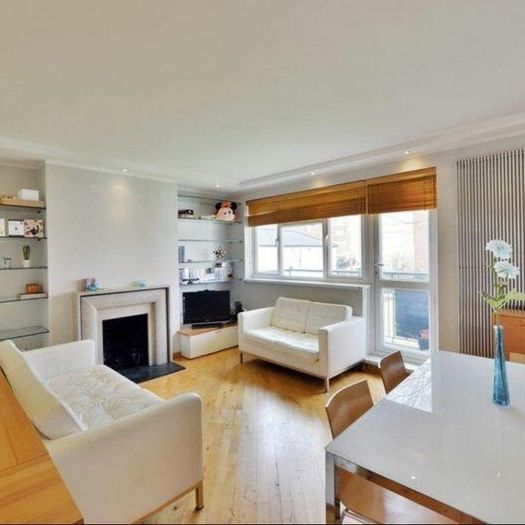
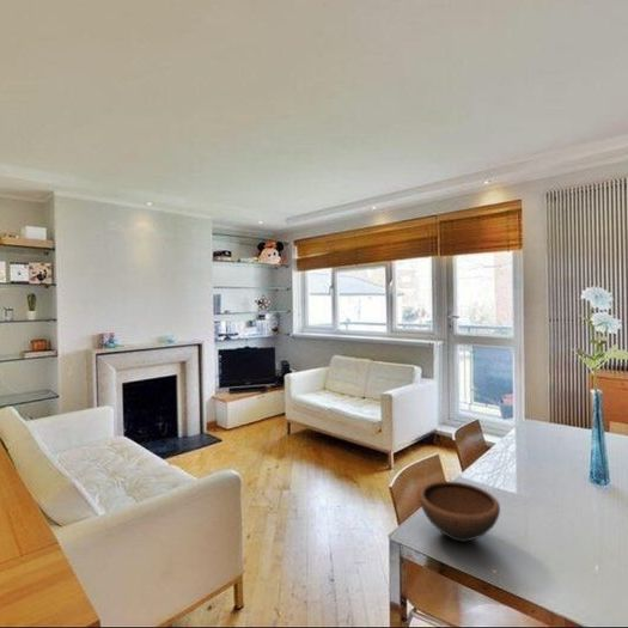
+ bowl [417,480,501,543]
